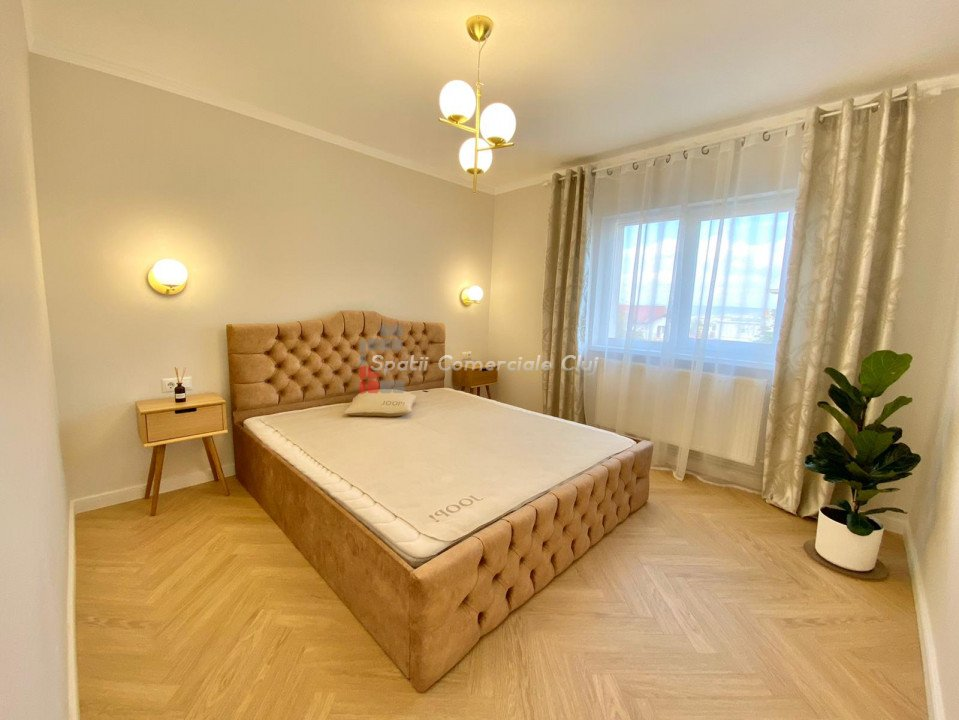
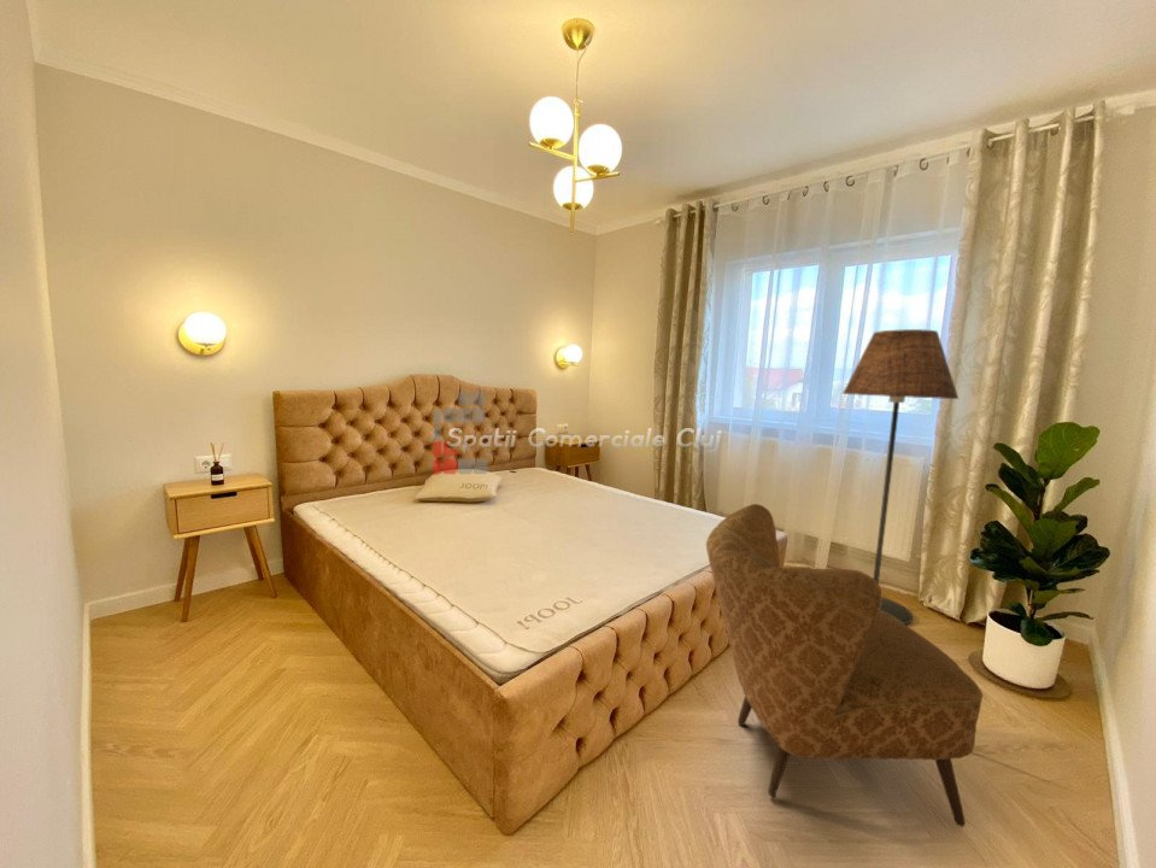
+ floor lamp [841,328,960,626]
+ armchair [705,503,984,828]
